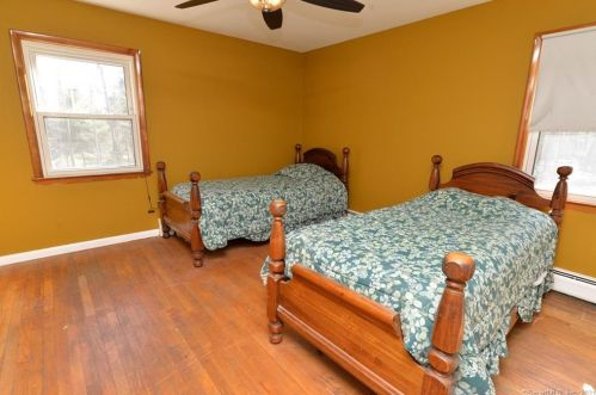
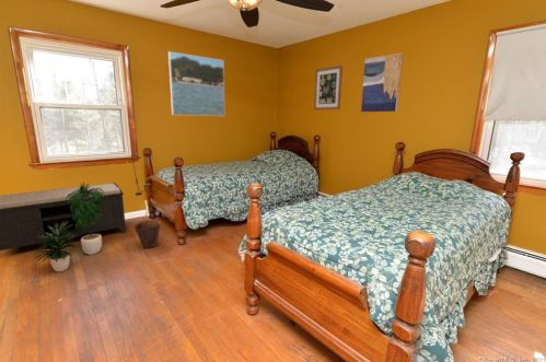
+ potted plant [34,180,104,272]
+ wall art [360,51,405,113]
+ wall art [313,65,344,110]
+ bench [0,182,127,252]
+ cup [133,219,161,249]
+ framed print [167,50,225,117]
